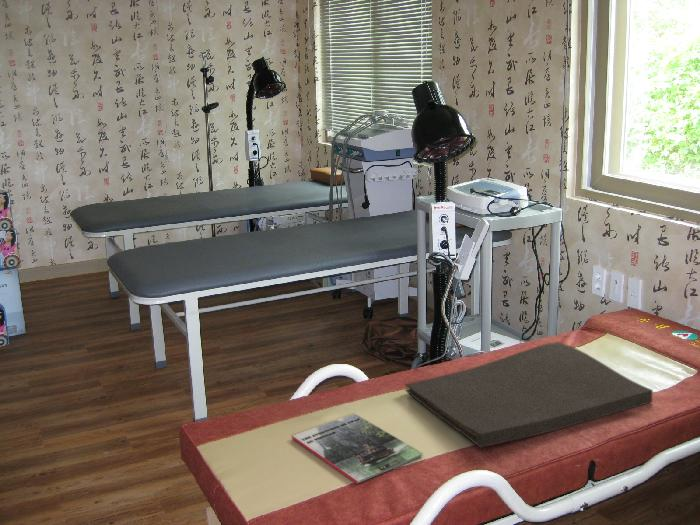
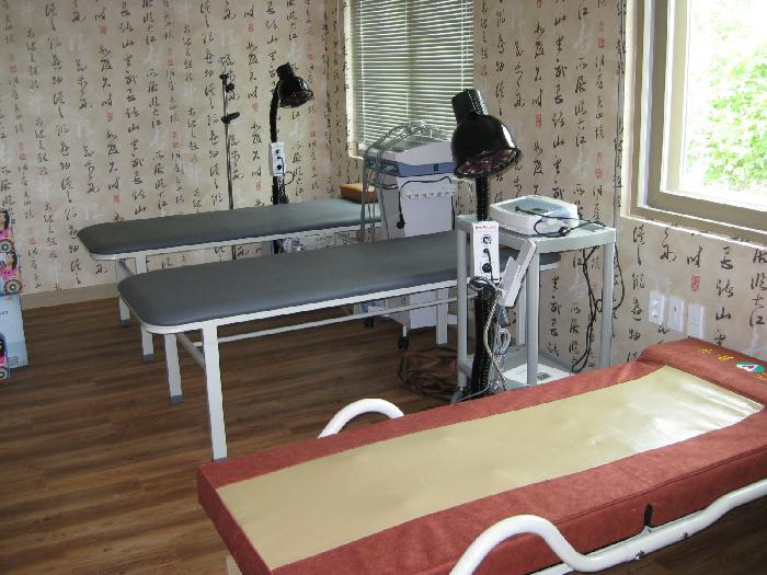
- hand towel [404,341,654,449]
- magazine [291,413,424,485]
